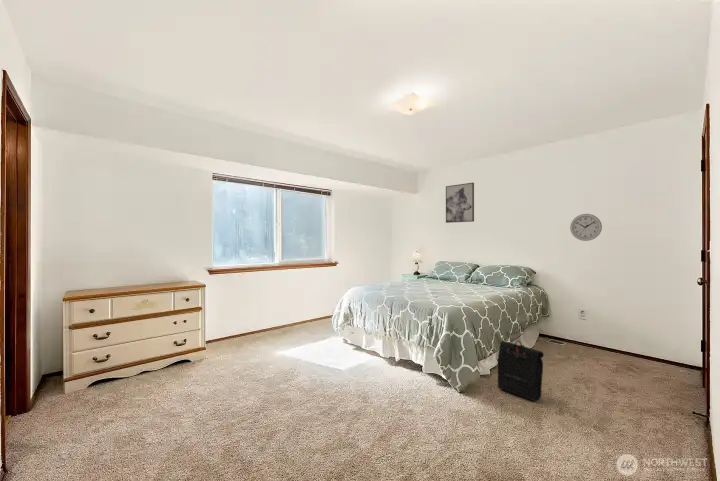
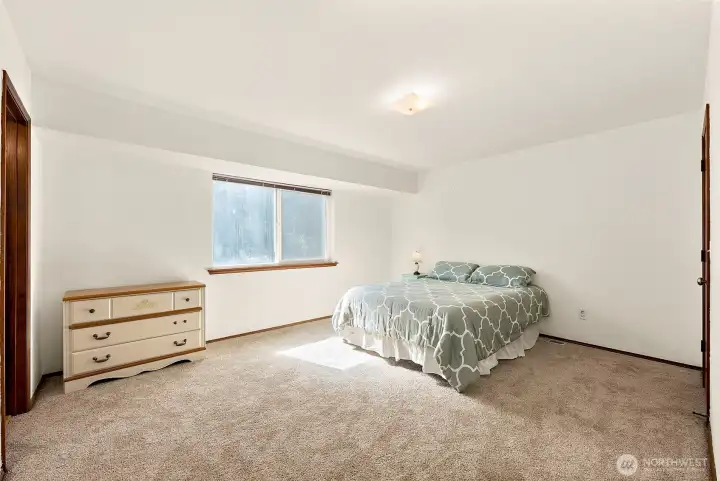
- wall clock [569,213,603,242]
- backpack [497,340,545,402]
- wall art [445,182,475,224]
